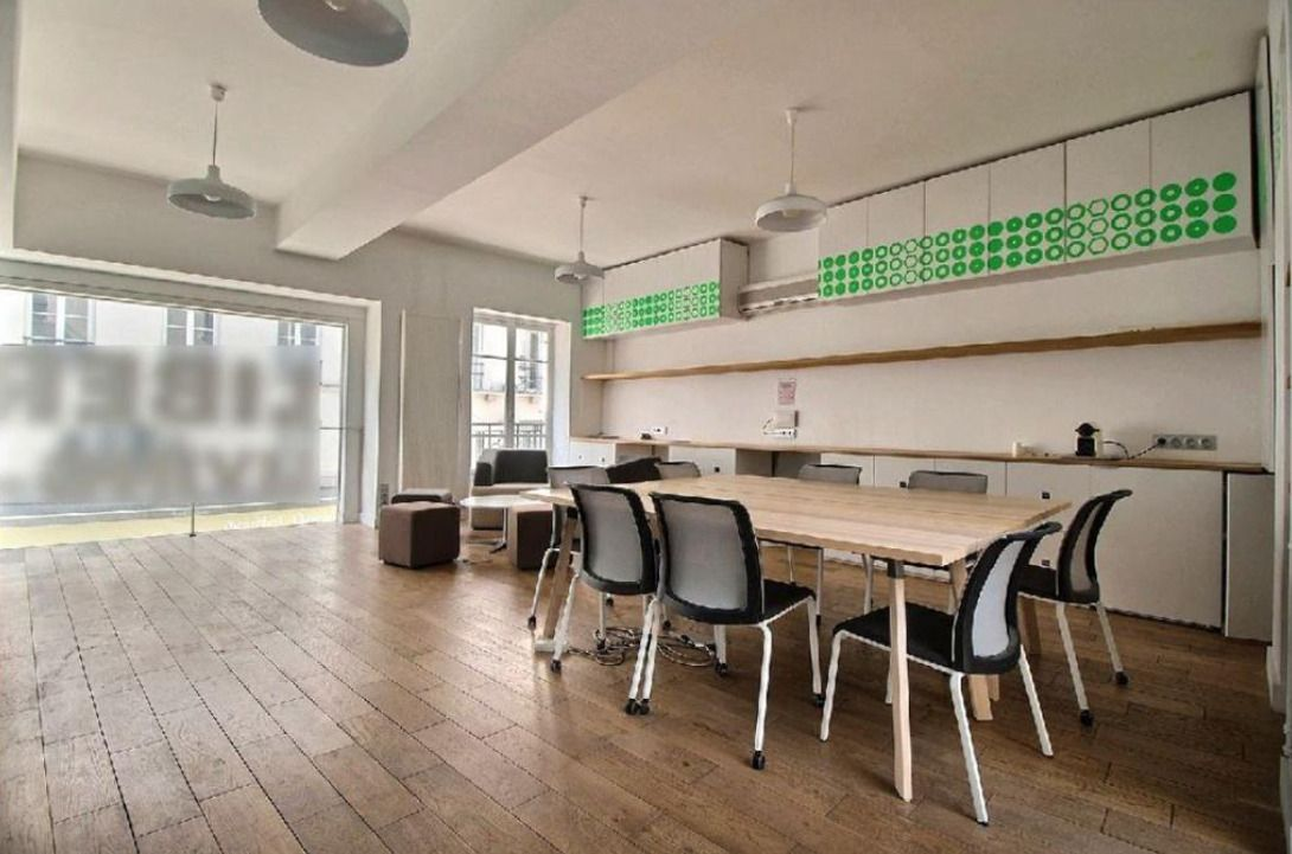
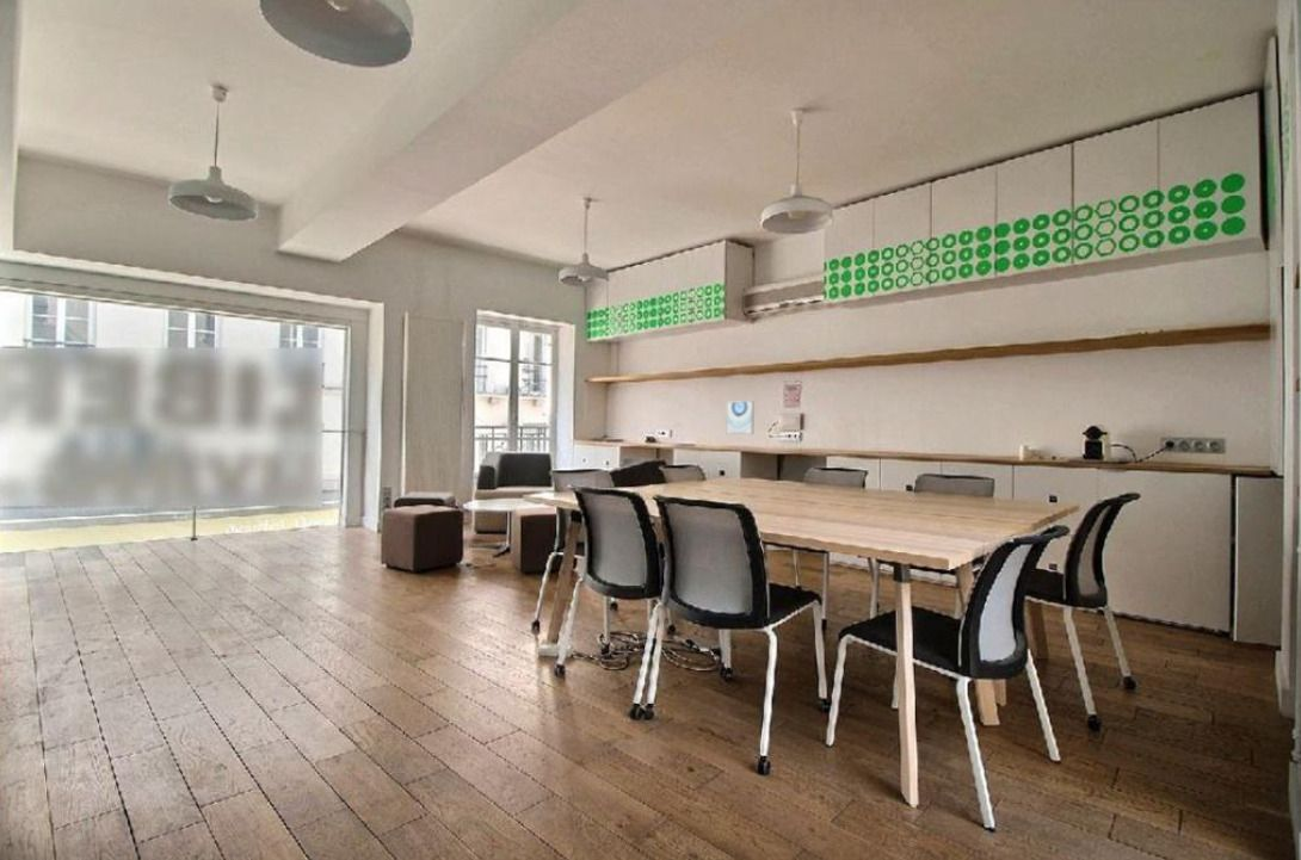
+ wall art [726,400,756,435]
